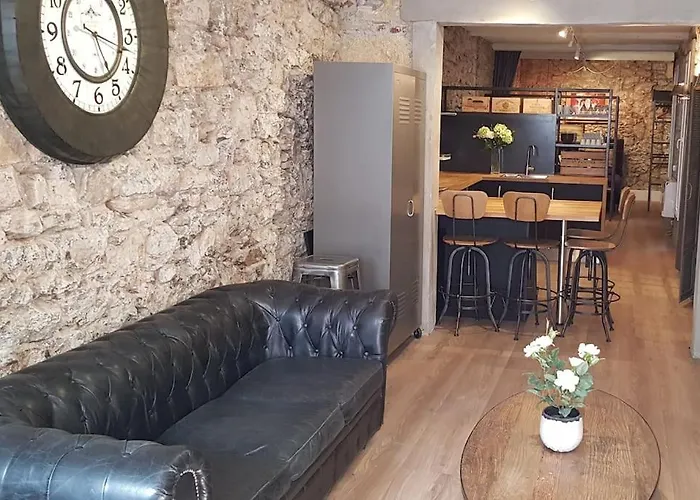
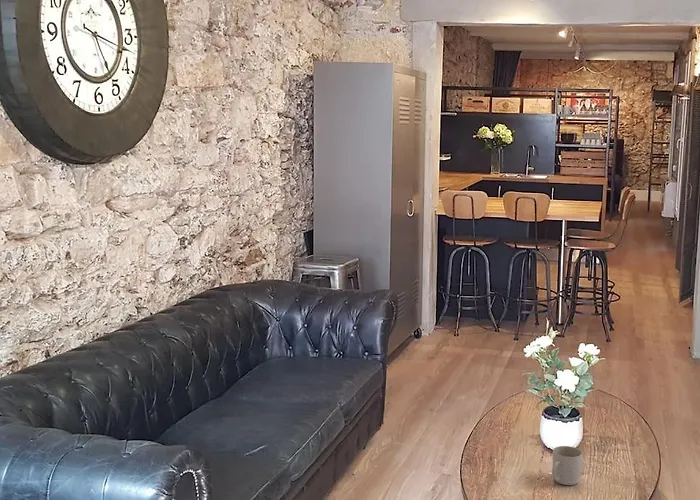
+ mug [551,445,583,486]
